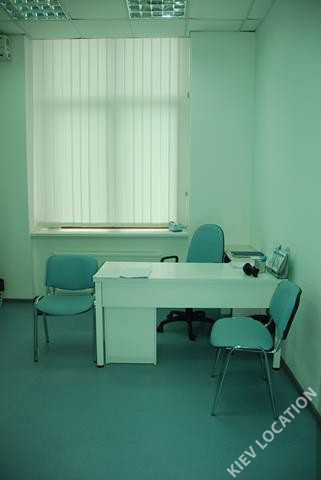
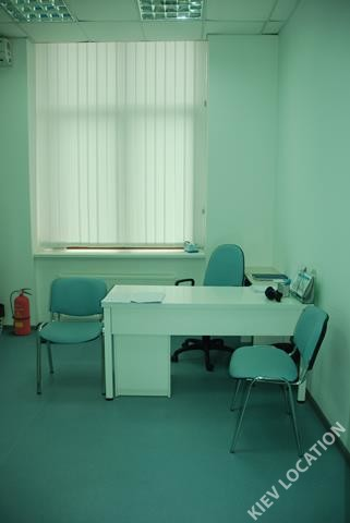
+ fire extinguisher [9,288,33,337]
